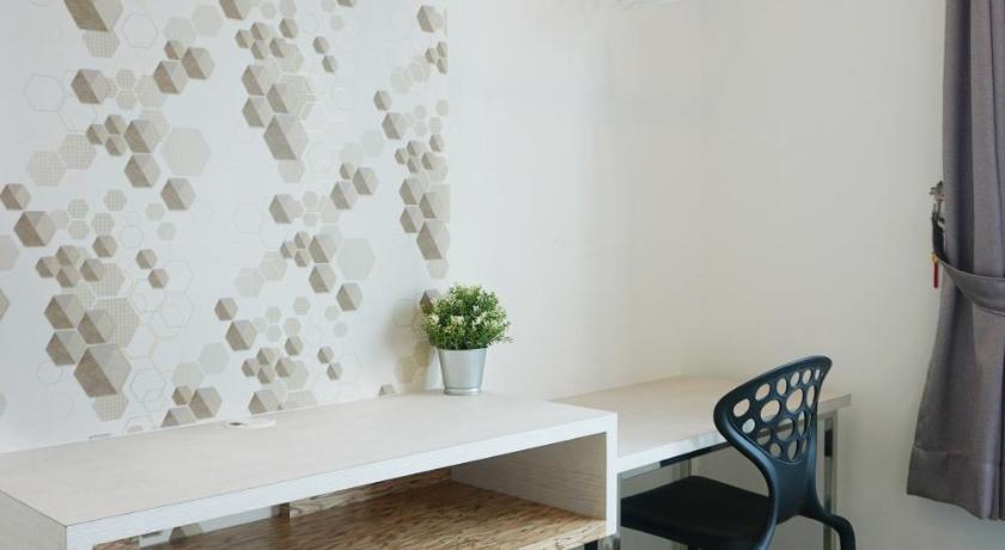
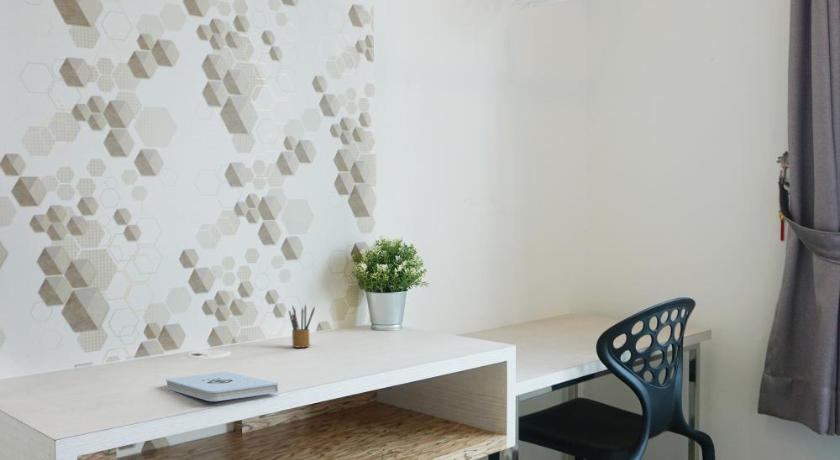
+ pencil box [287,303,316,348]
+ notepad [165,371,279,402]
